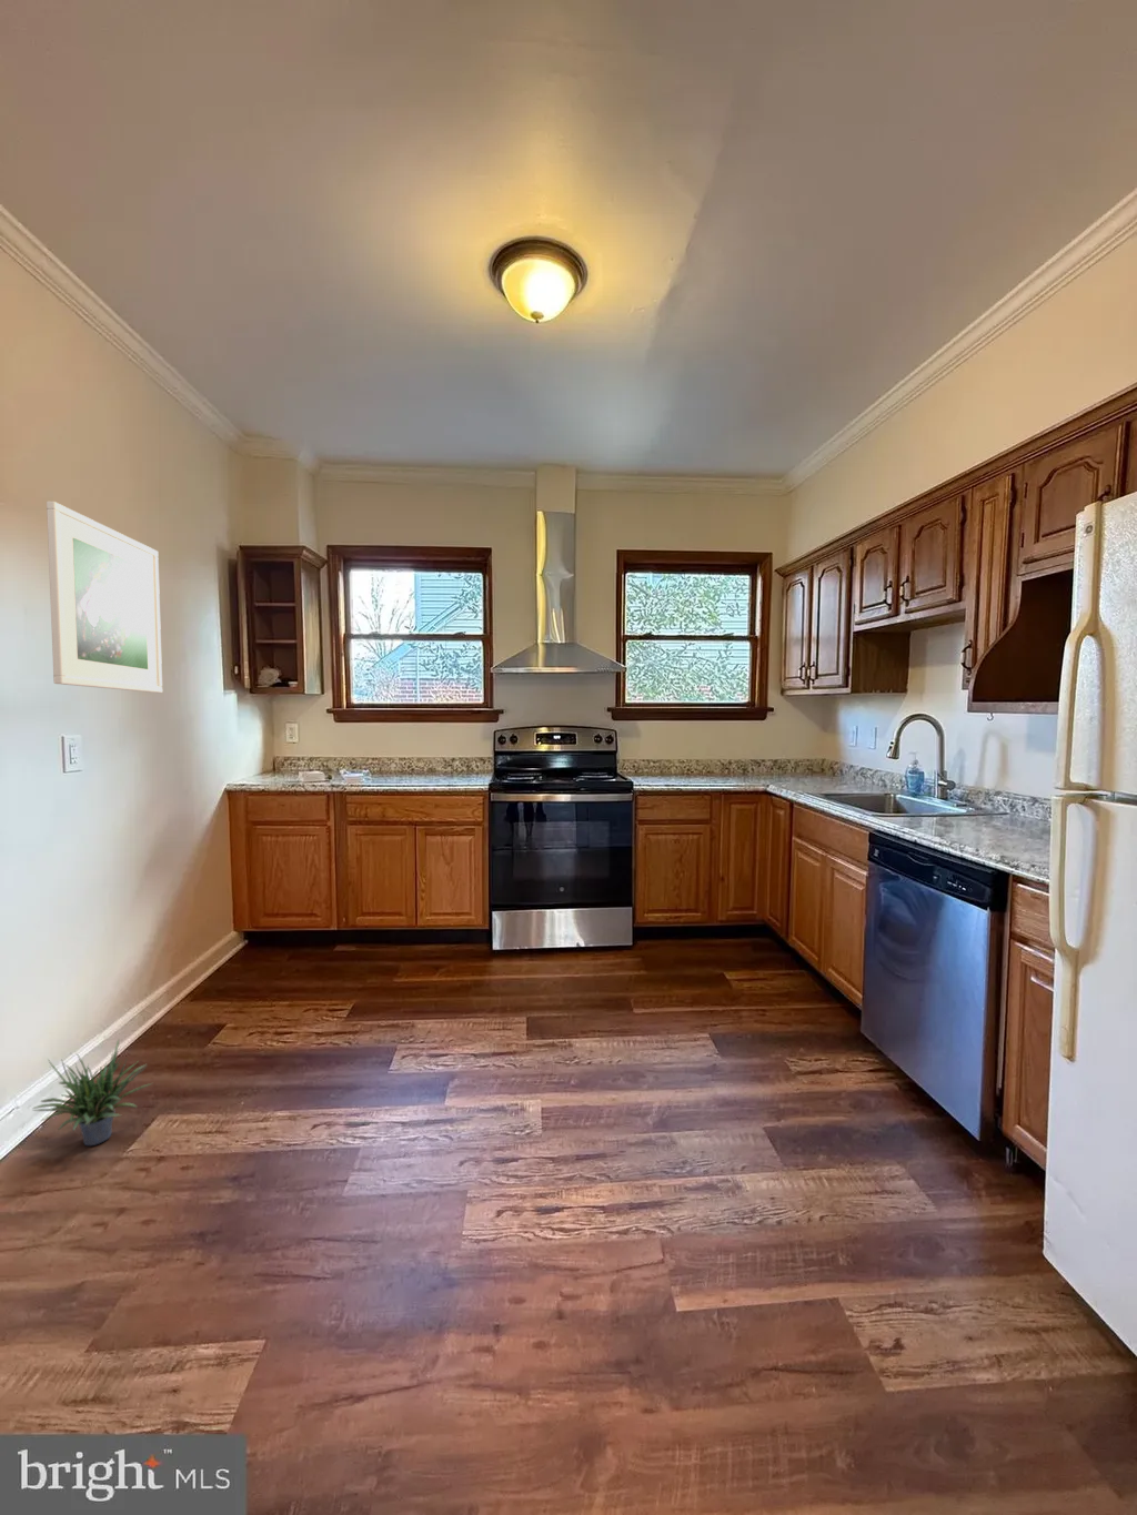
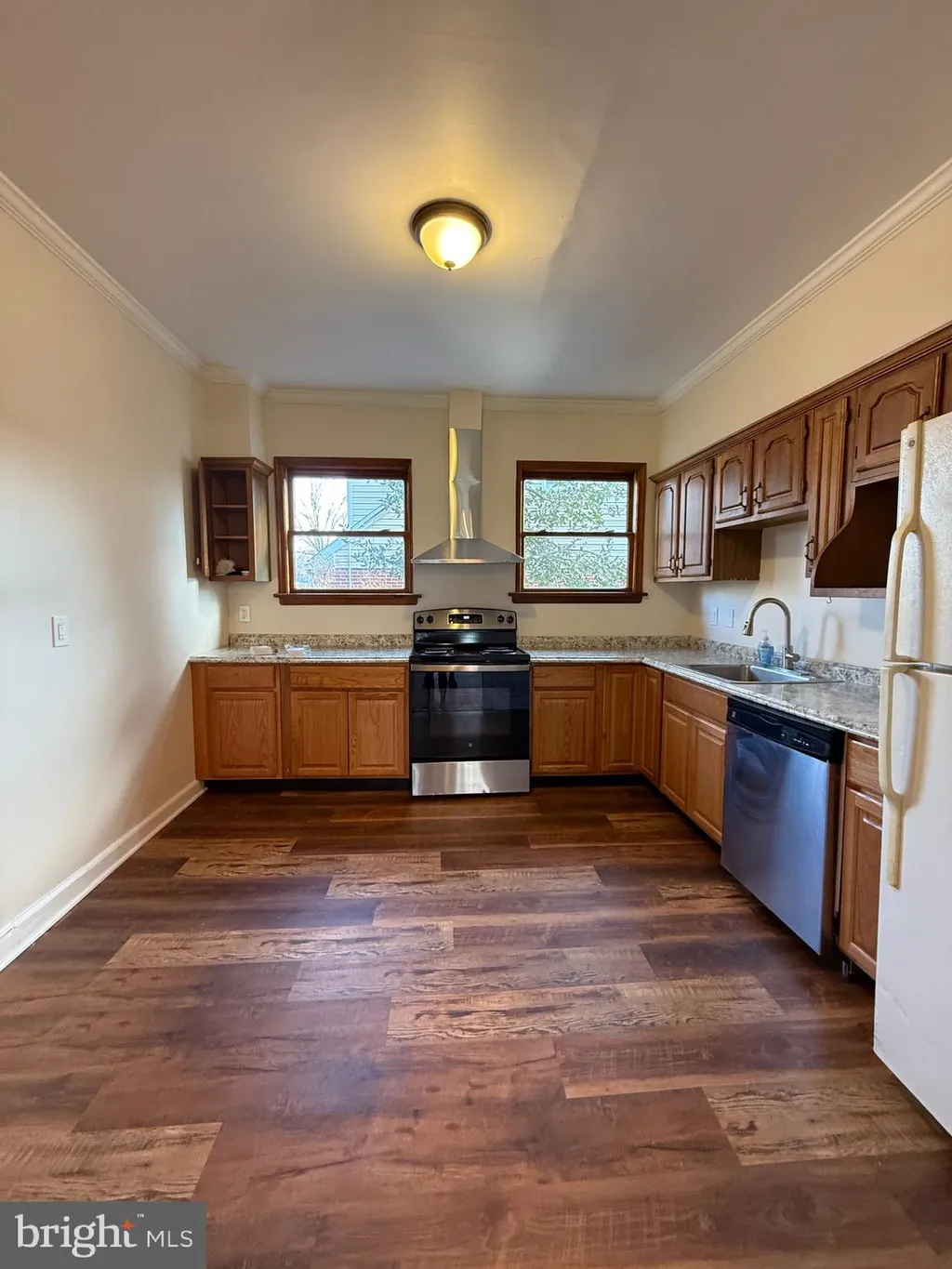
- potted plant [31,1037,153,1146]
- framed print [45,500,164,694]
